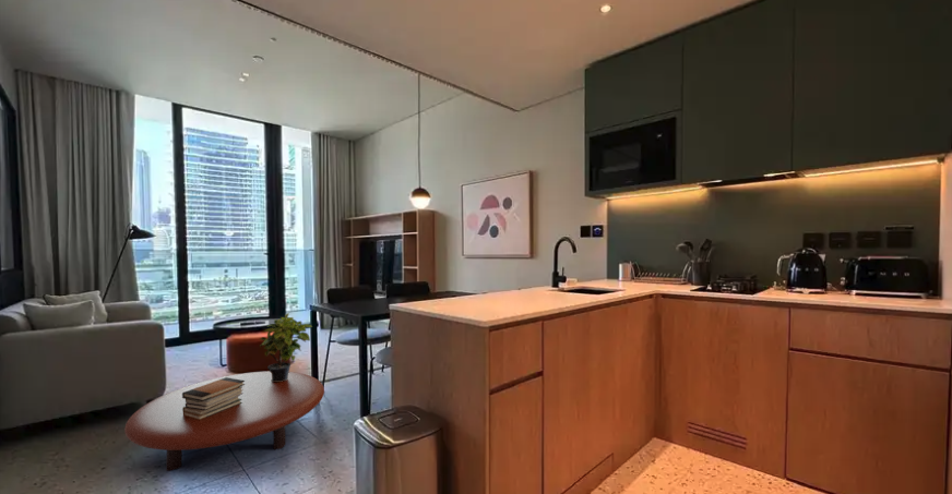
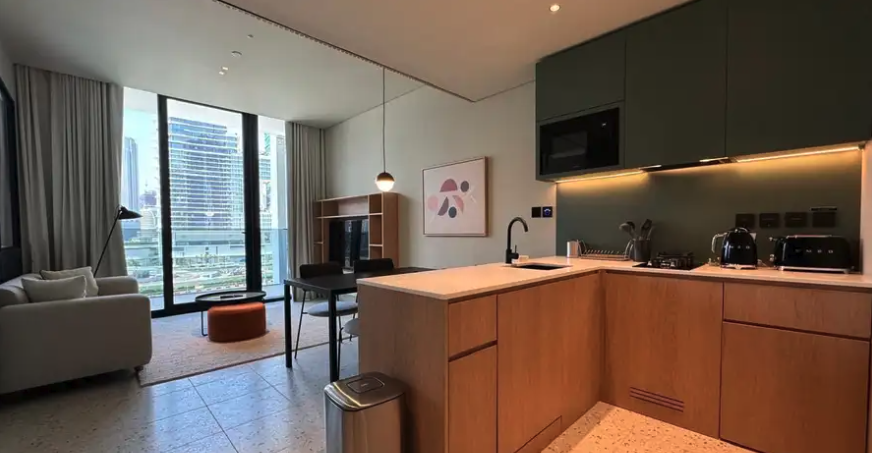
- potted plant [259,312,313,382]
- coffee table [123,371,325,472]
- book stack [182,377,246,420]
